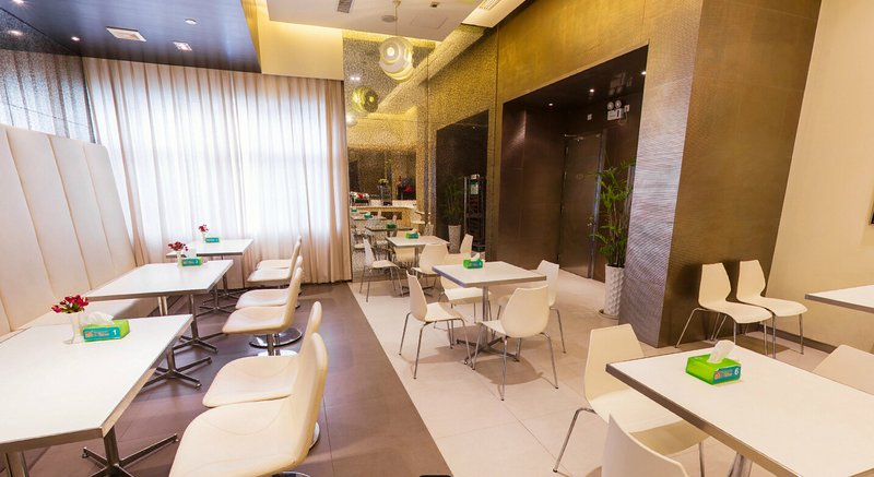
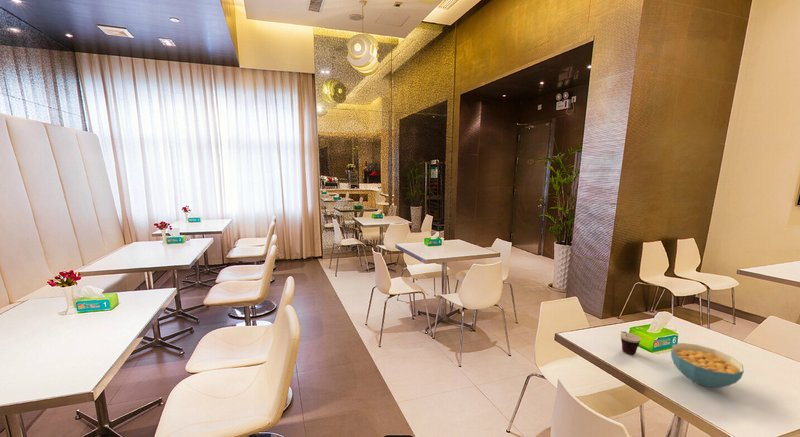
+ cereal bowl [670,342,745,389]
+ cup [620,331,642,356]
